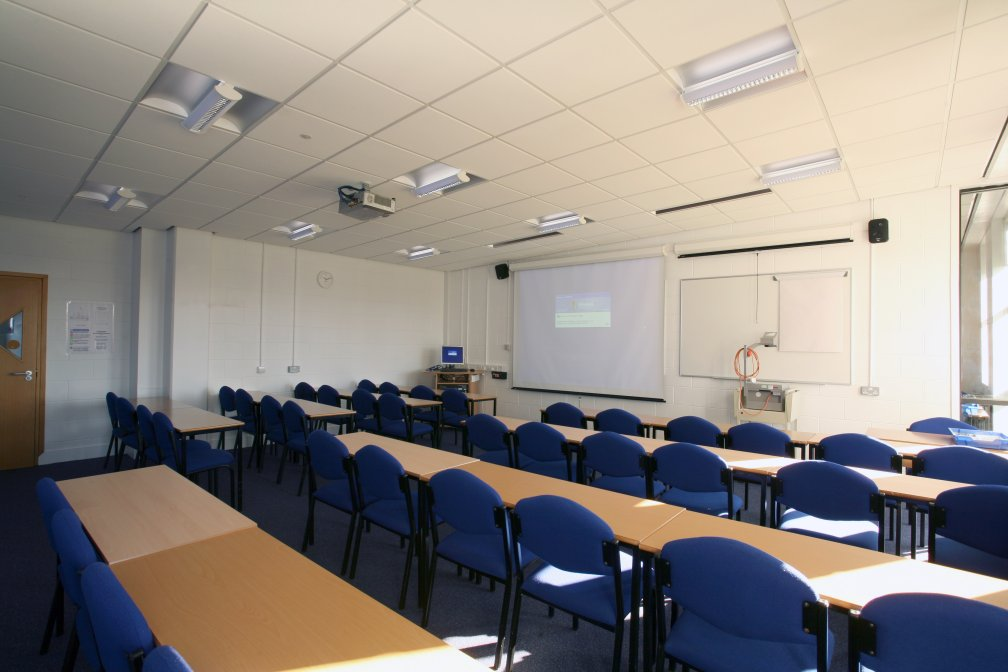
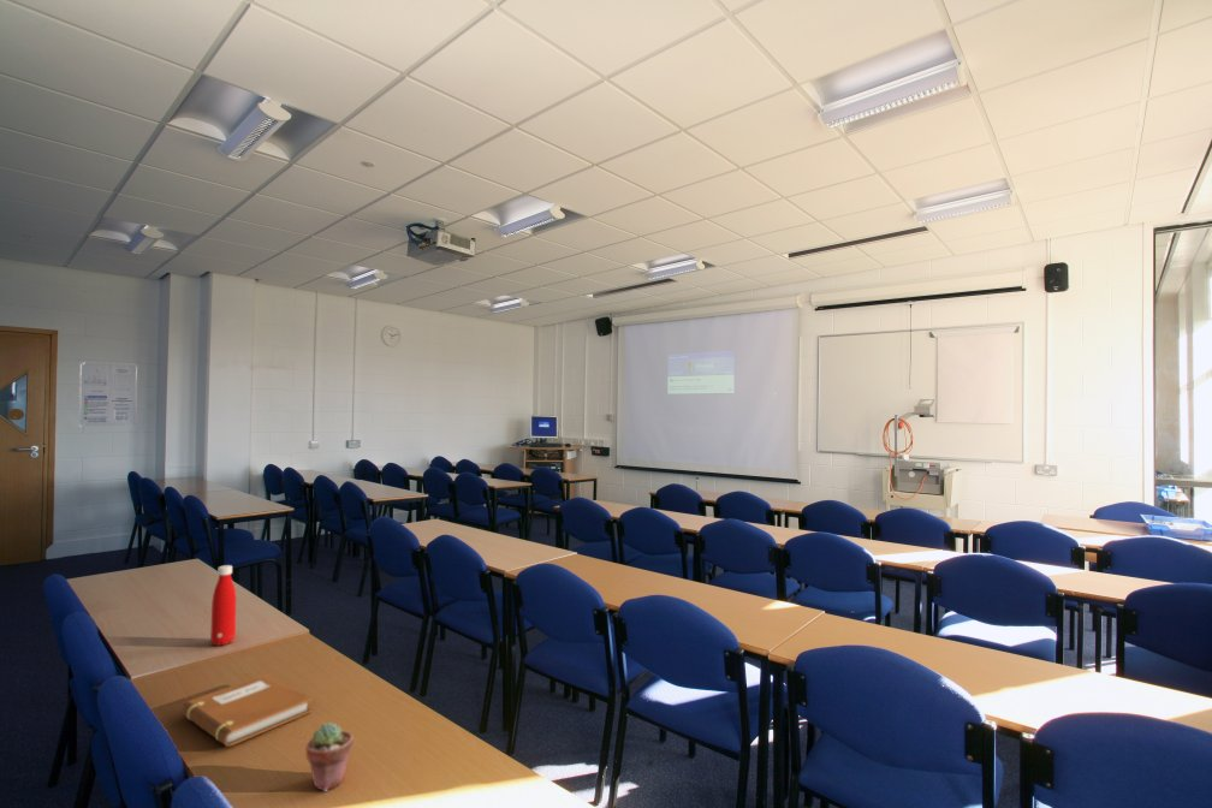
+ potted succulent [305,721,355,792]
+ bottle [209,564,237,647]
+ notebook [180,673,313,748]
